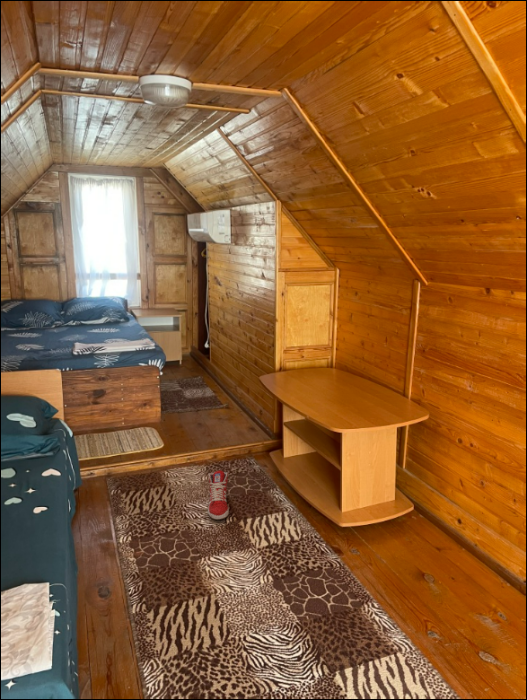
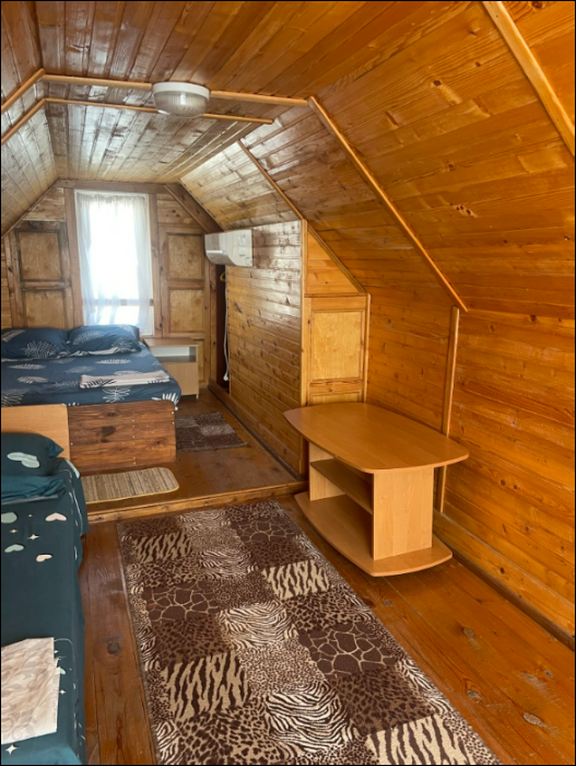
- sneaker [207,469,230,521]
